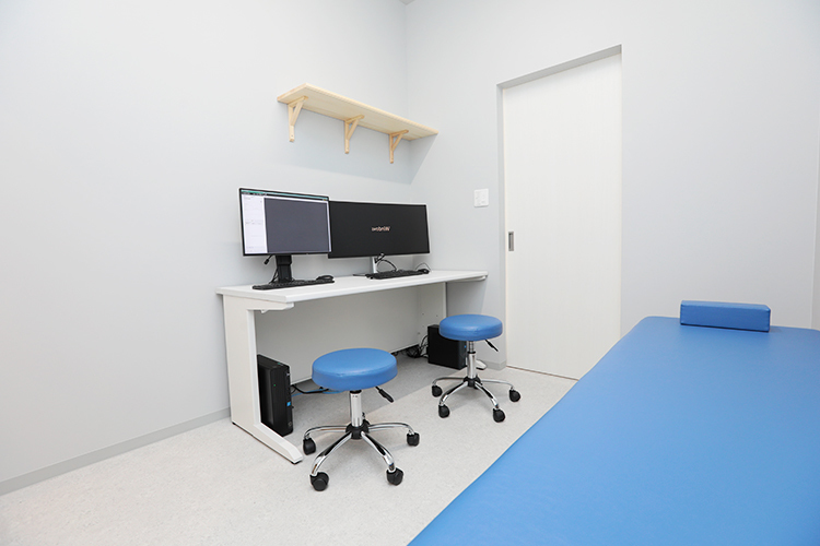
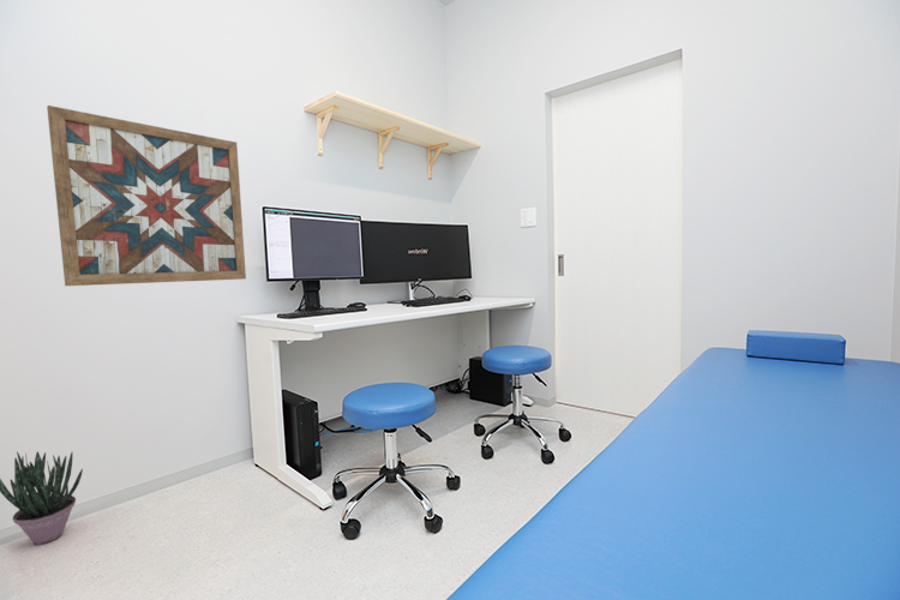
+ wall art [46,104,247,287]
+ potted plant [0,450,84,546]
